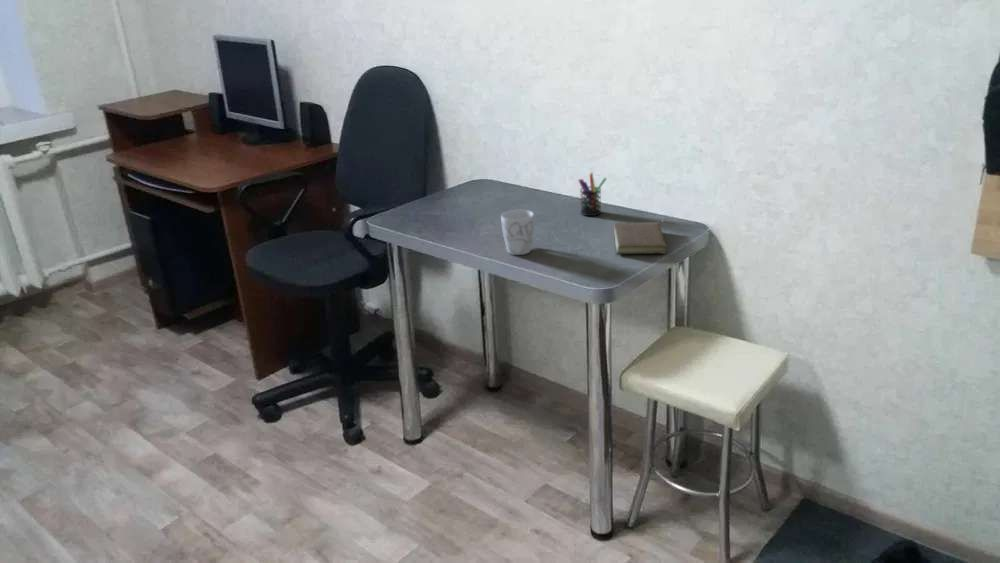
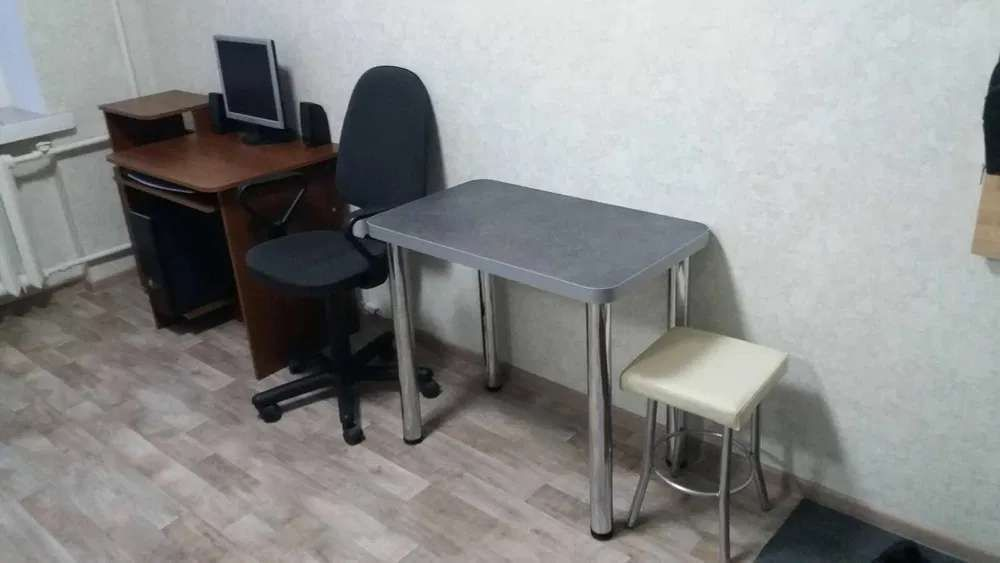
- book [613,220,676,255]
- mug [500,209,535,256]
- pen holder [577,171,607,217]
